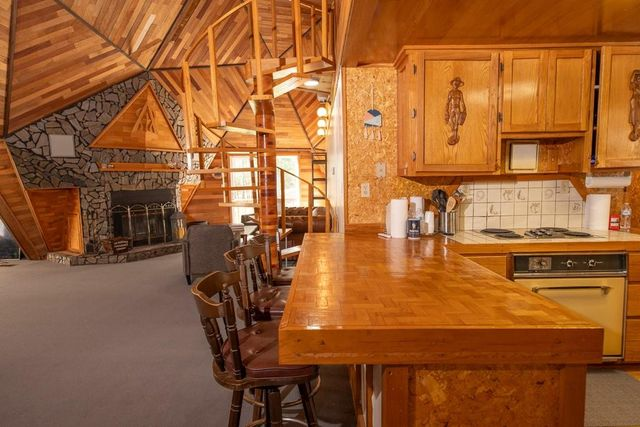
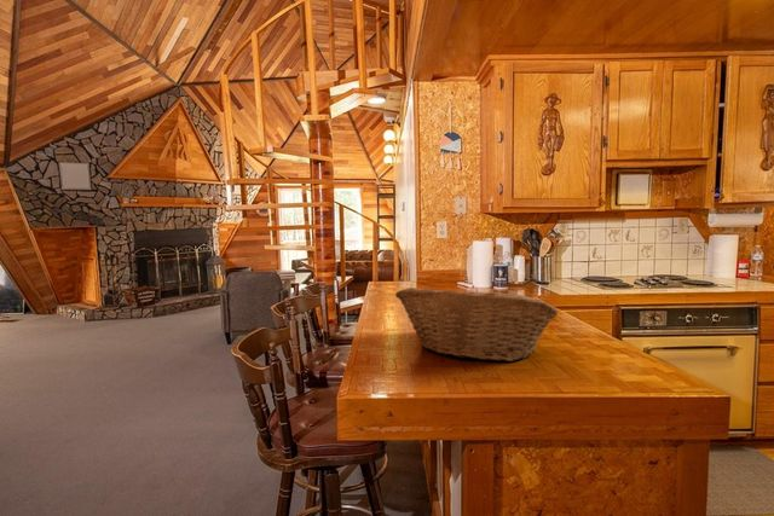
+ fruit basket [394,286,559,363]
